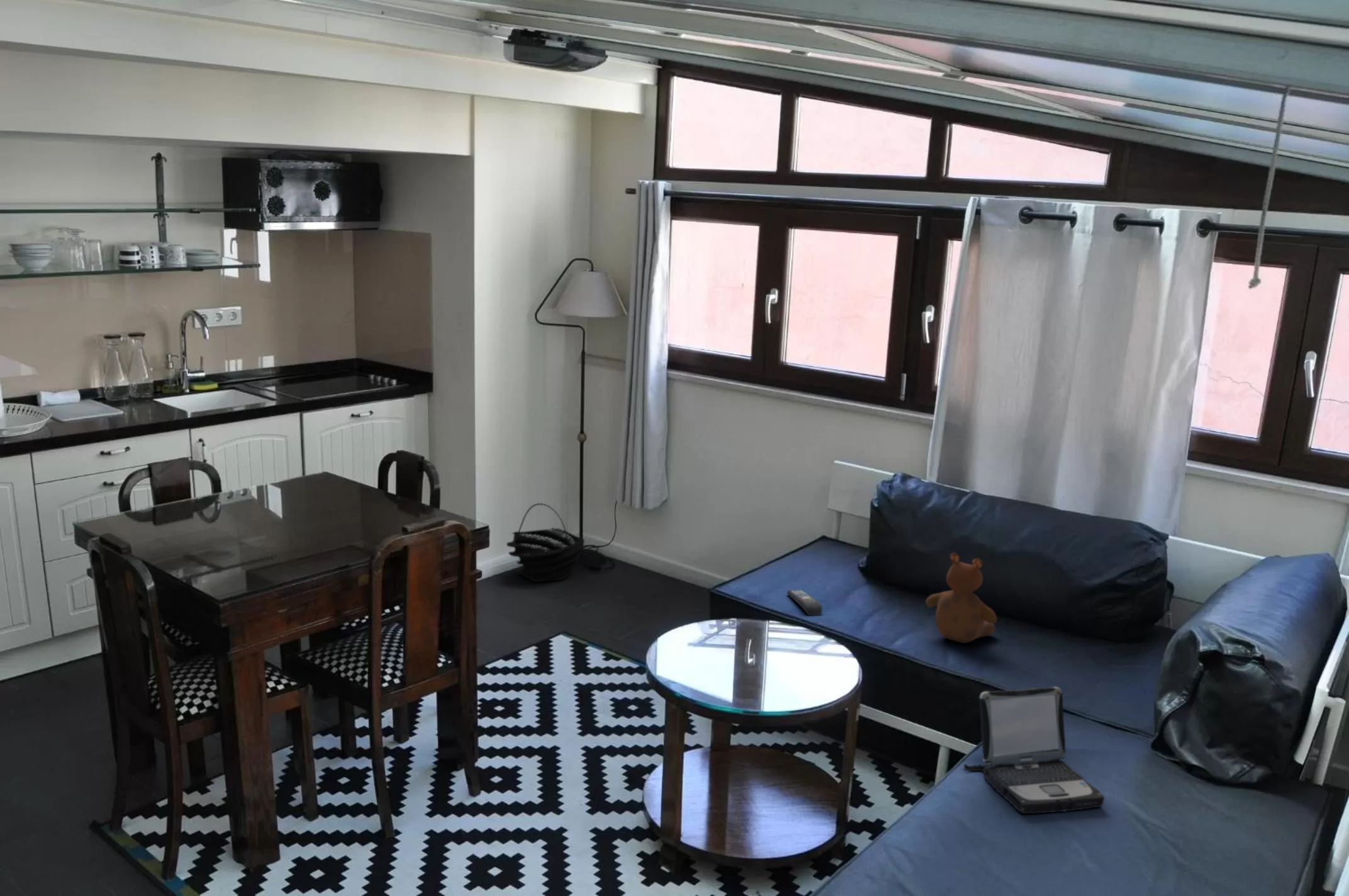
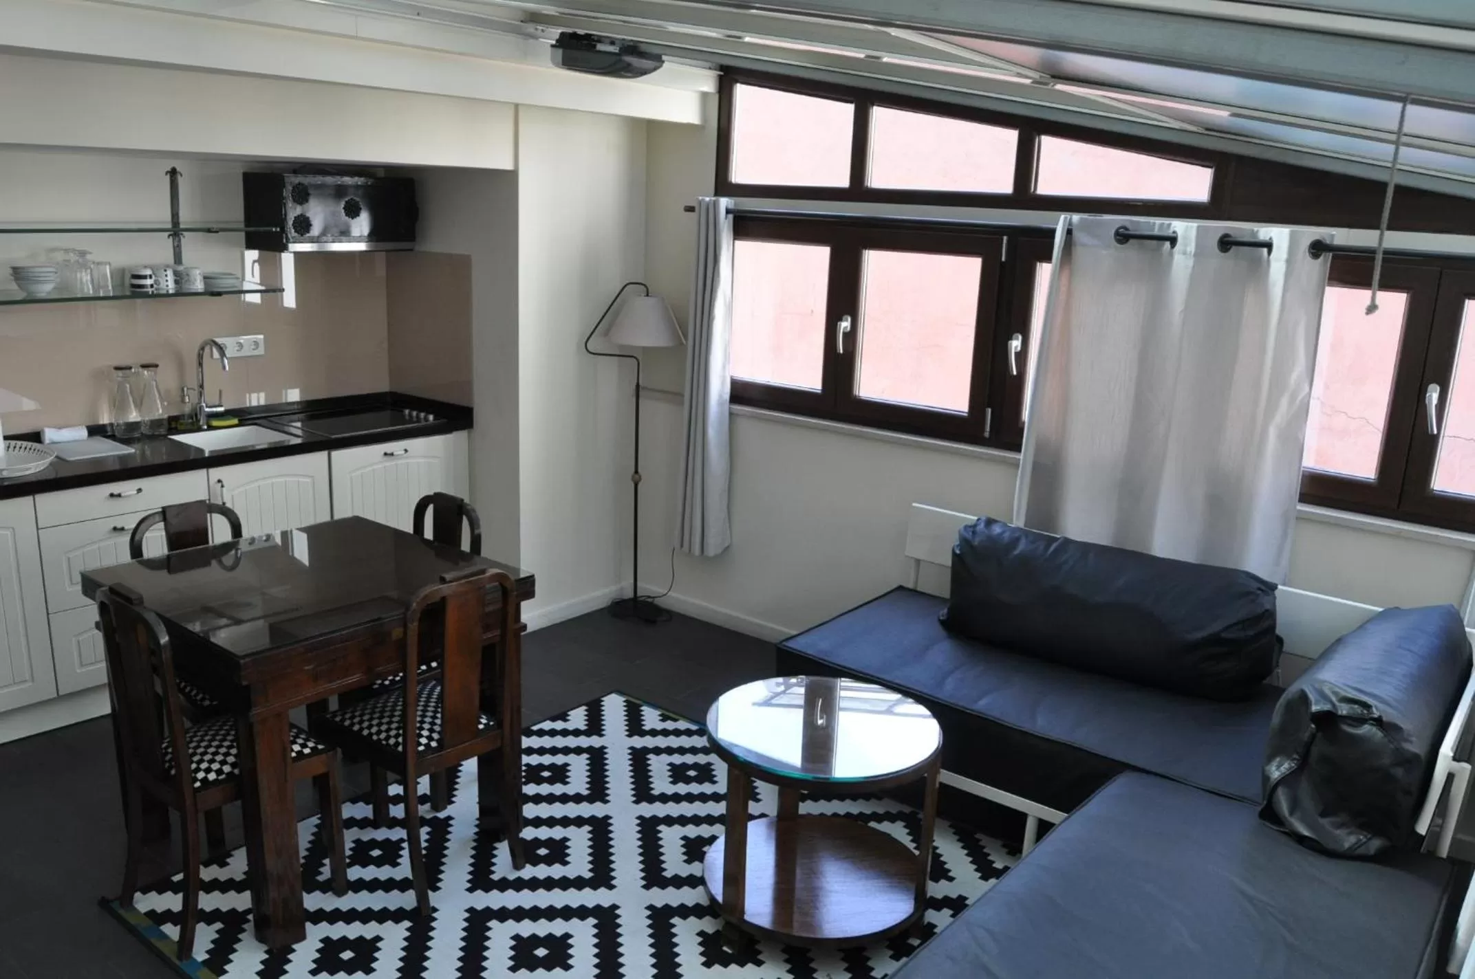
- laptop [963,686,1105,814]
- remote control [786,589,823,616]
- basket [506,503,585,582]
- teddy bear [925,552,997,644]
